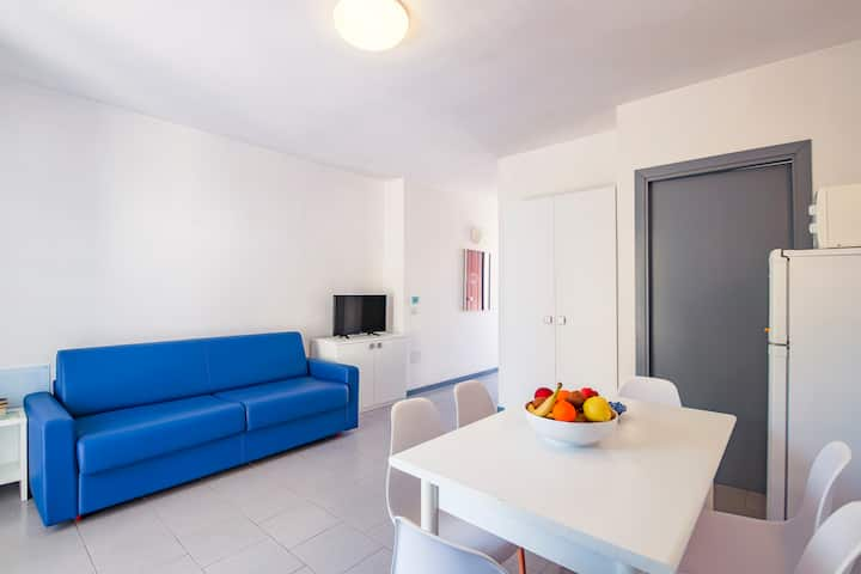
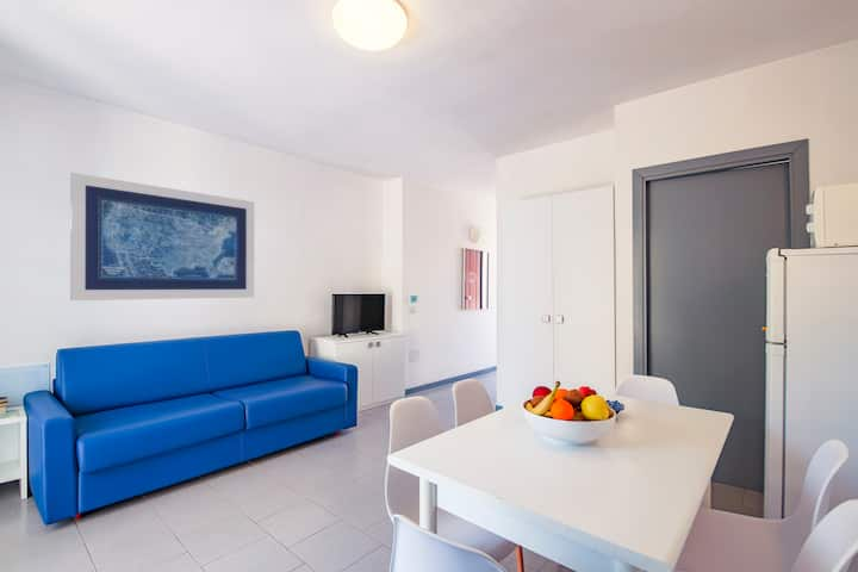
+ wall art [69,172,255,301]
